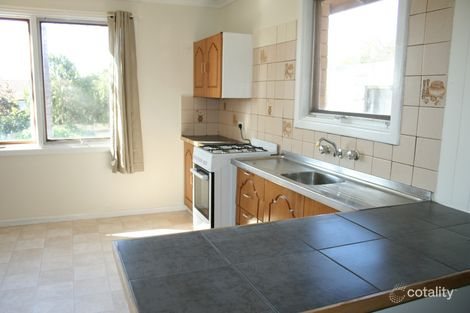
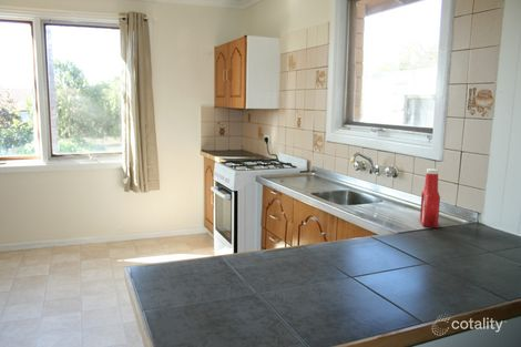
+ soap bottle [419,167,441,228]
